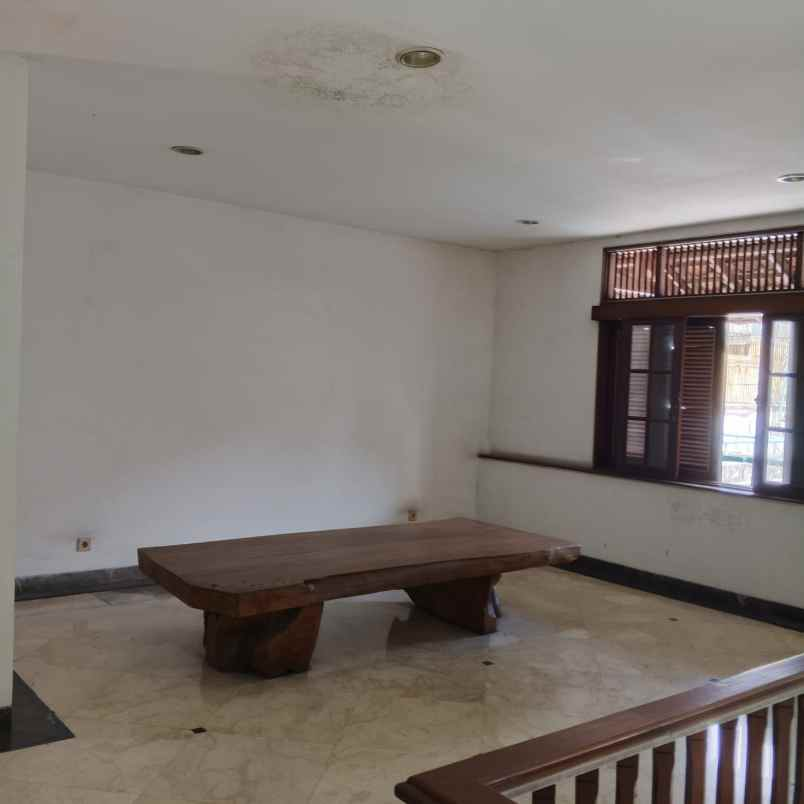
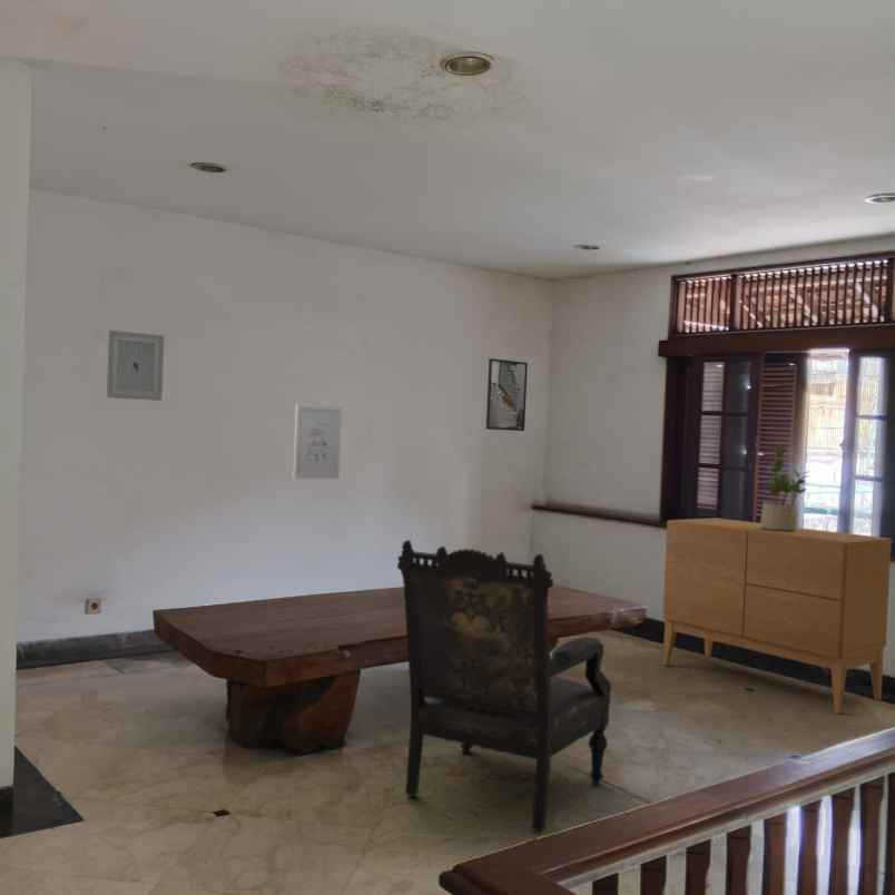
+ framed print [485,357,529,432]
+ sideboard [661,517,893,716]
+ potted plant [759,443,812,531]
+ wall art [106,330,166,402]
+ wall art [292,403,343,480]
+ armchair [396,539,612,833]
